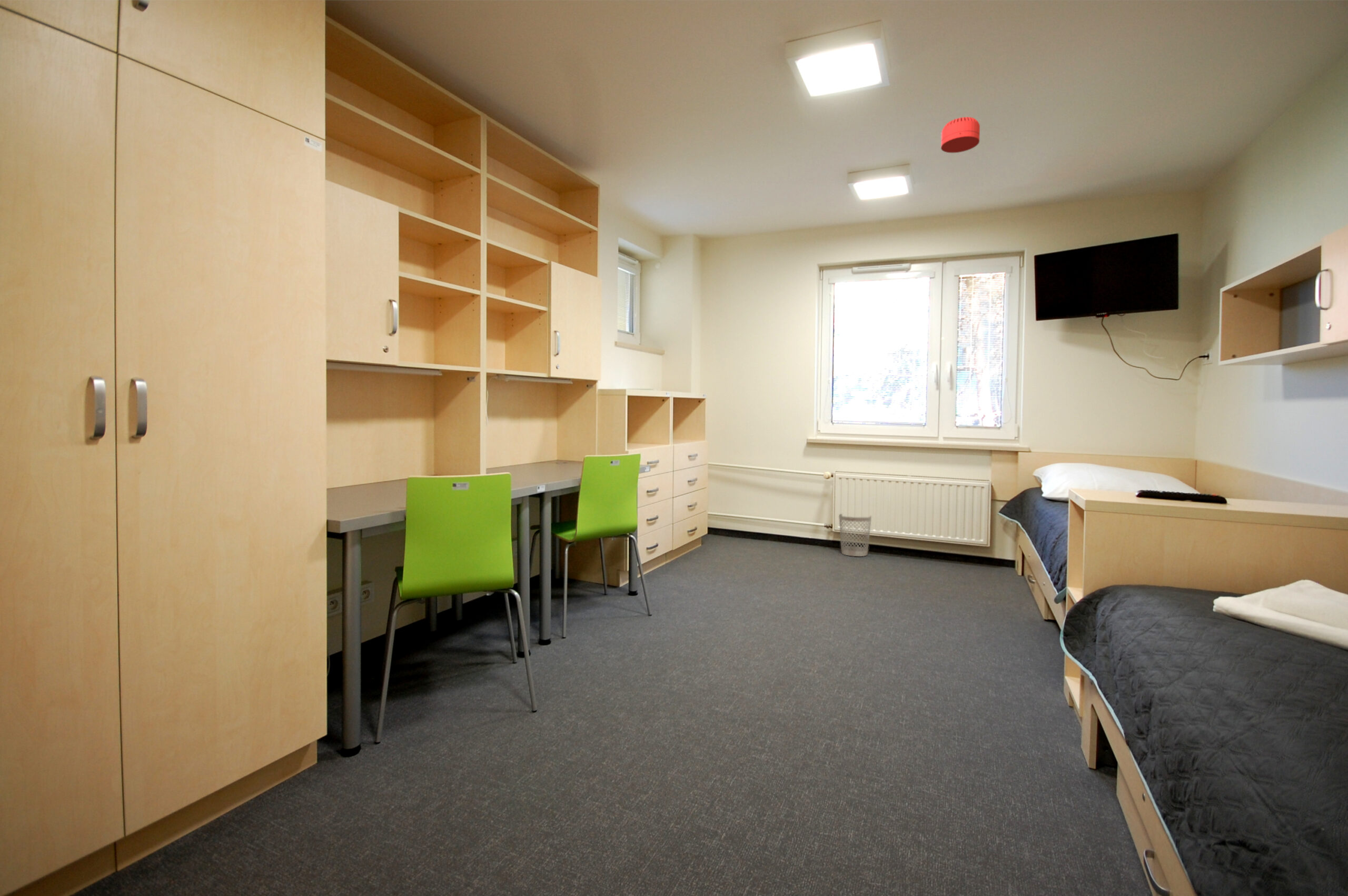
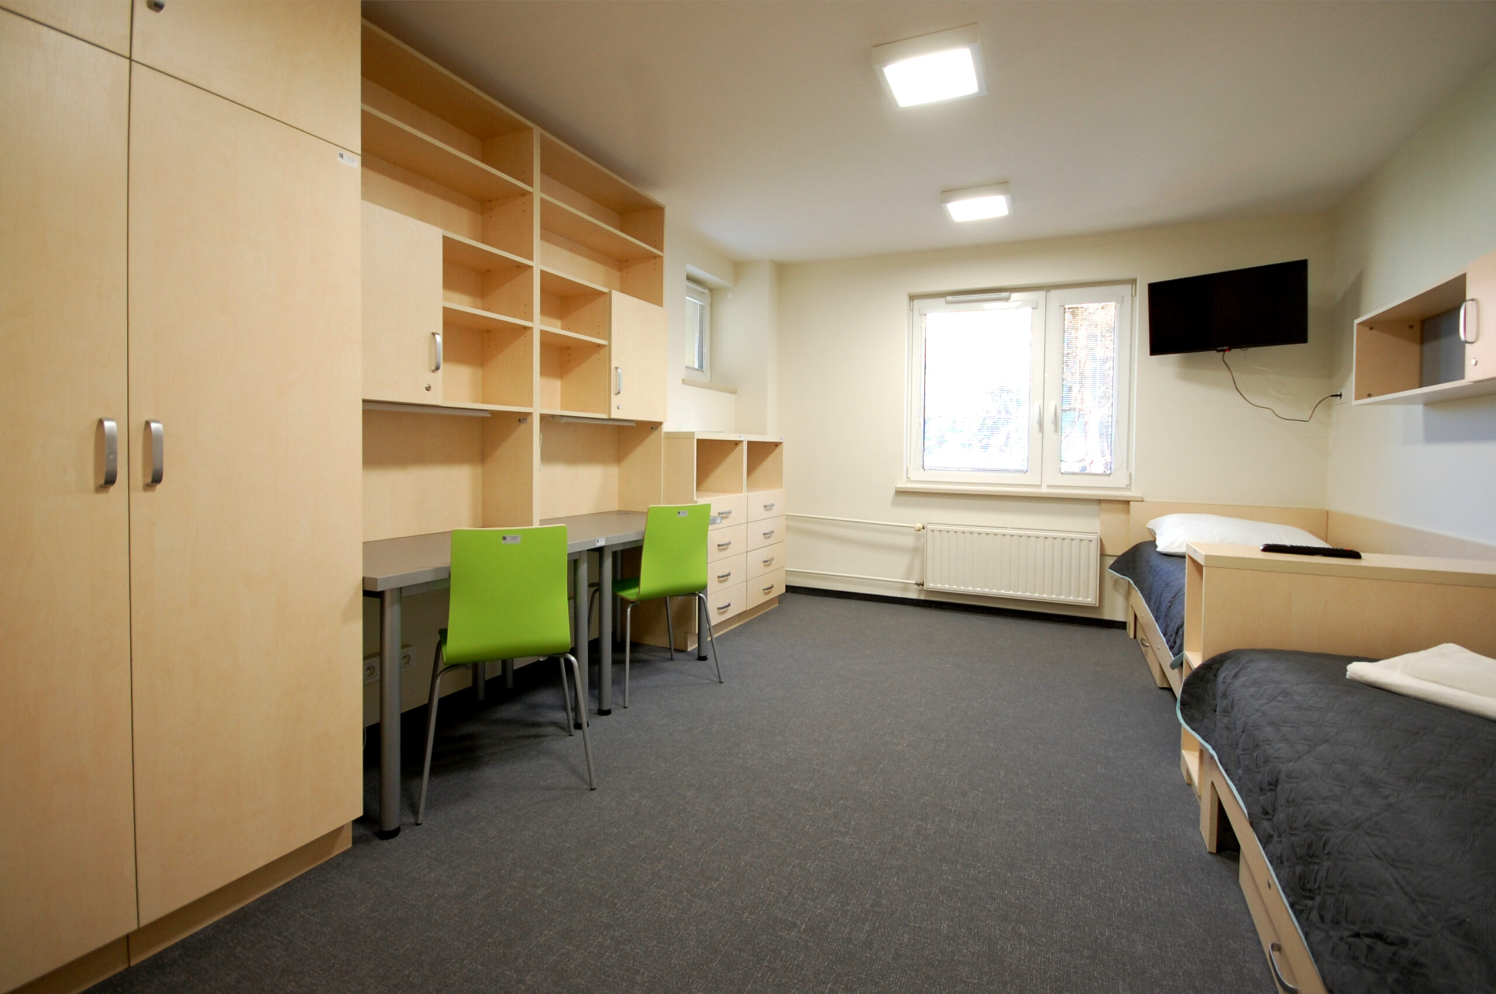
- smoke detector [940,116,980,153]
- wastebasket [838,513,872,557]
